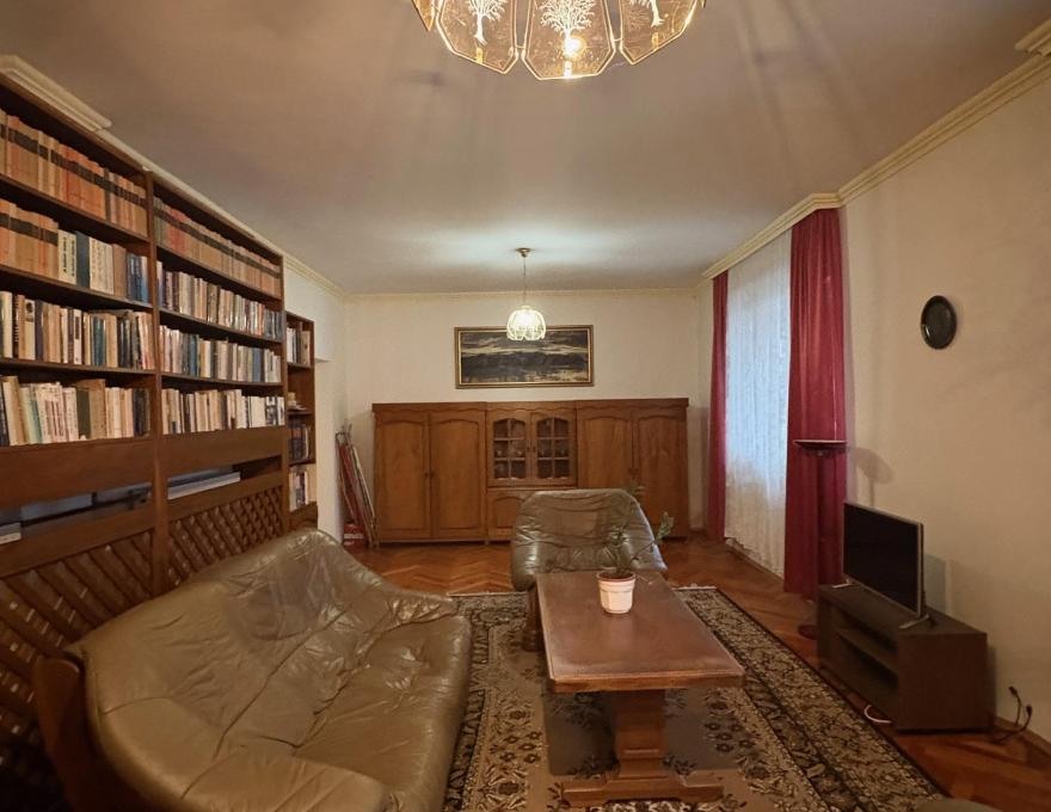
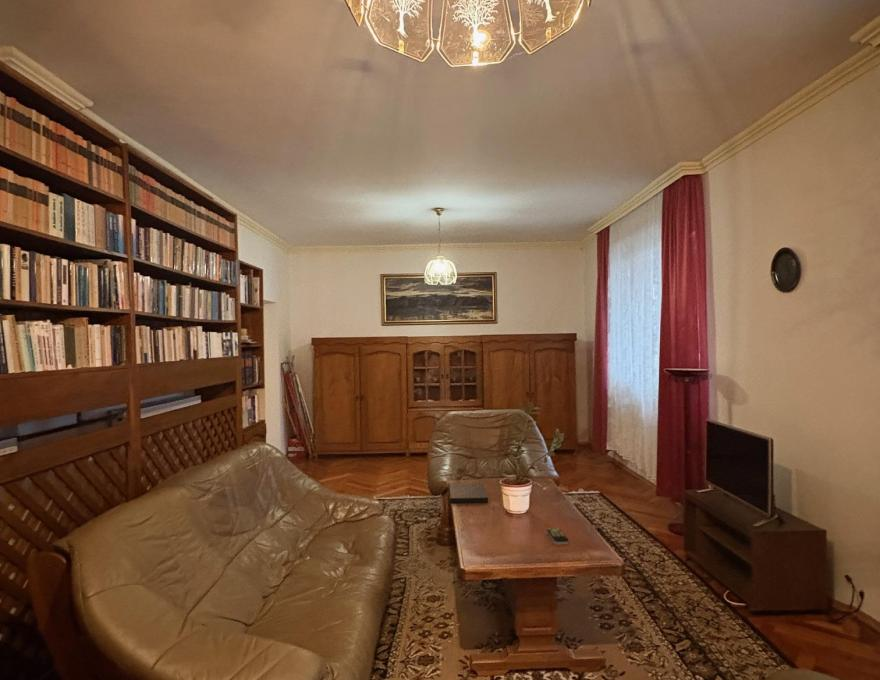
+ remote control [546,527,570,545]
+ book [448,482,489,505]
